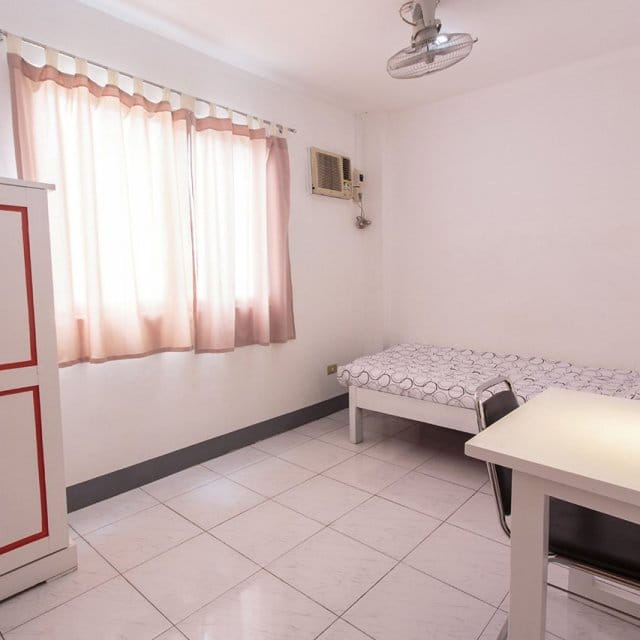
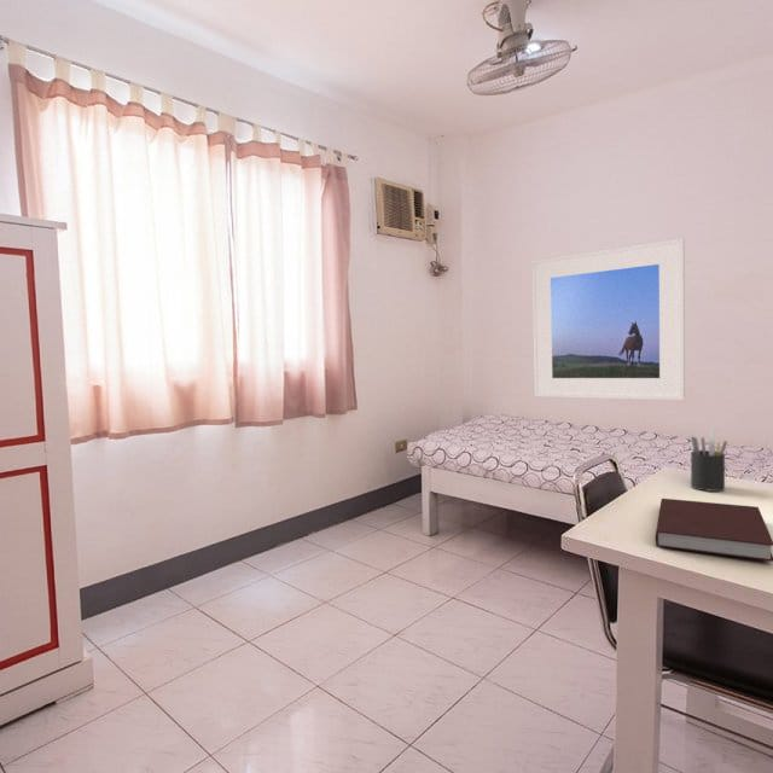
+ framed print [530,237,686,402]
+ notebook [655,498,773,563]
+ pen holder [690,428,728,493]
